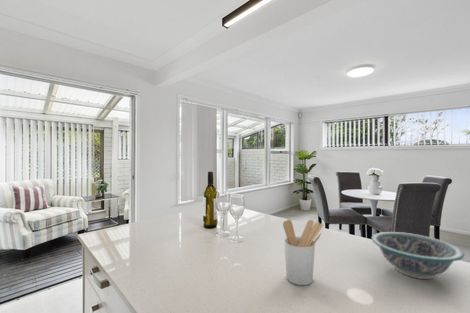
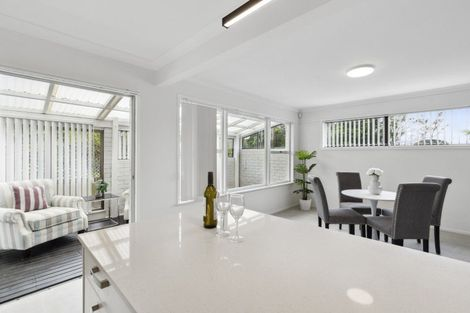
- bowl [370,231,465,280]
- utensil holder [282,218,324,286]
